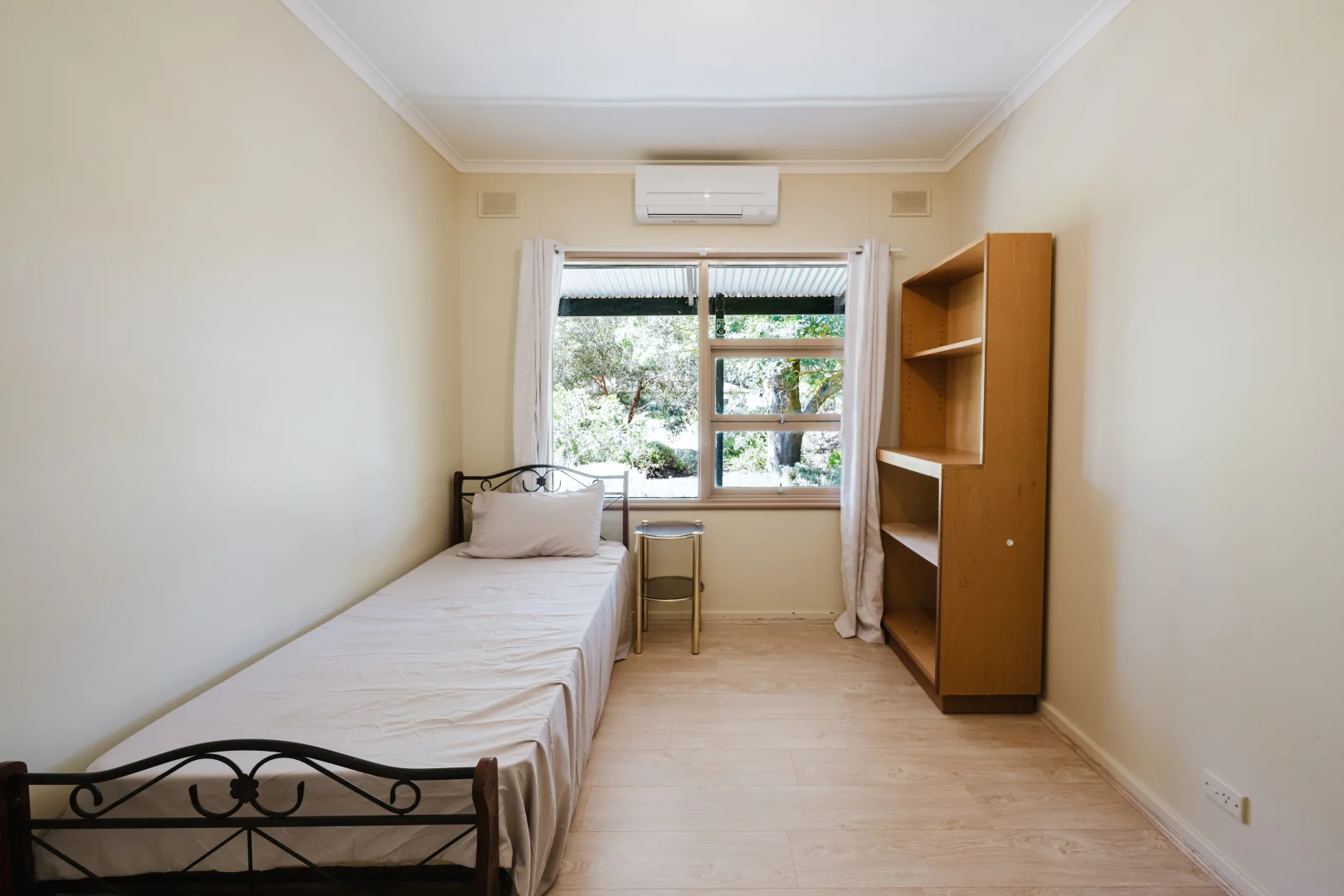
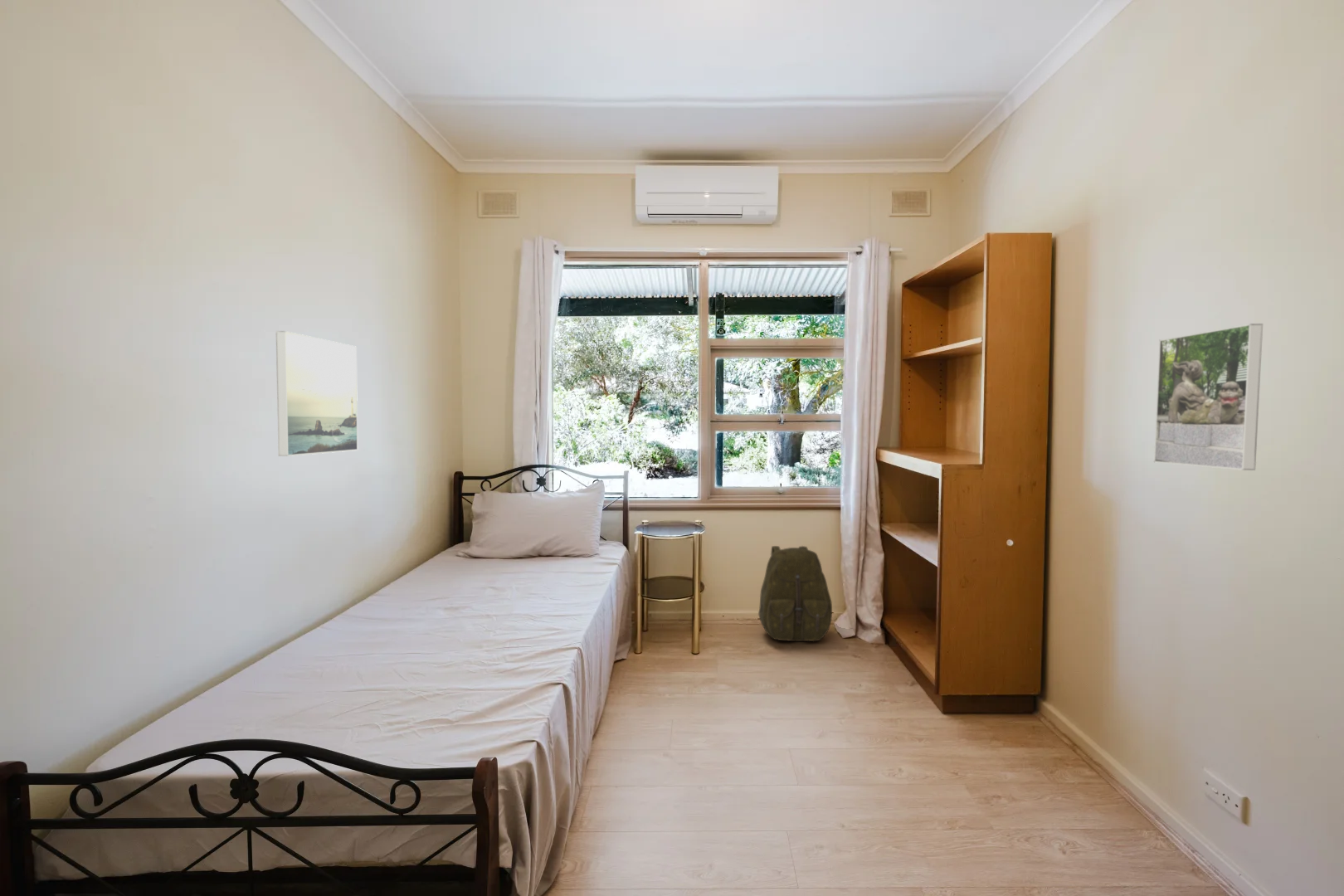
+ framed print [275,330,358,457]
+ backpack [757,545,833,642]
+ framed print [1153,323,1264,471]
